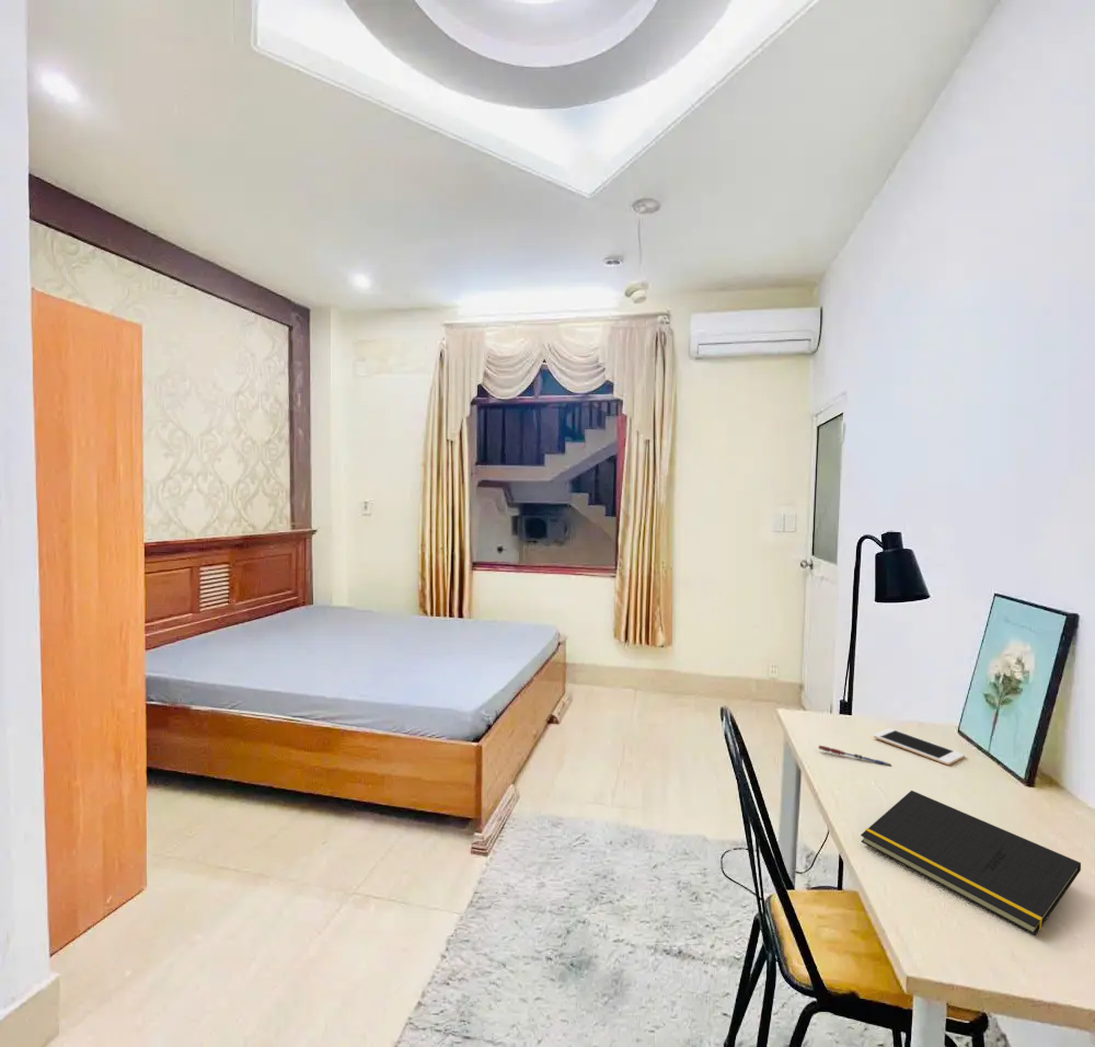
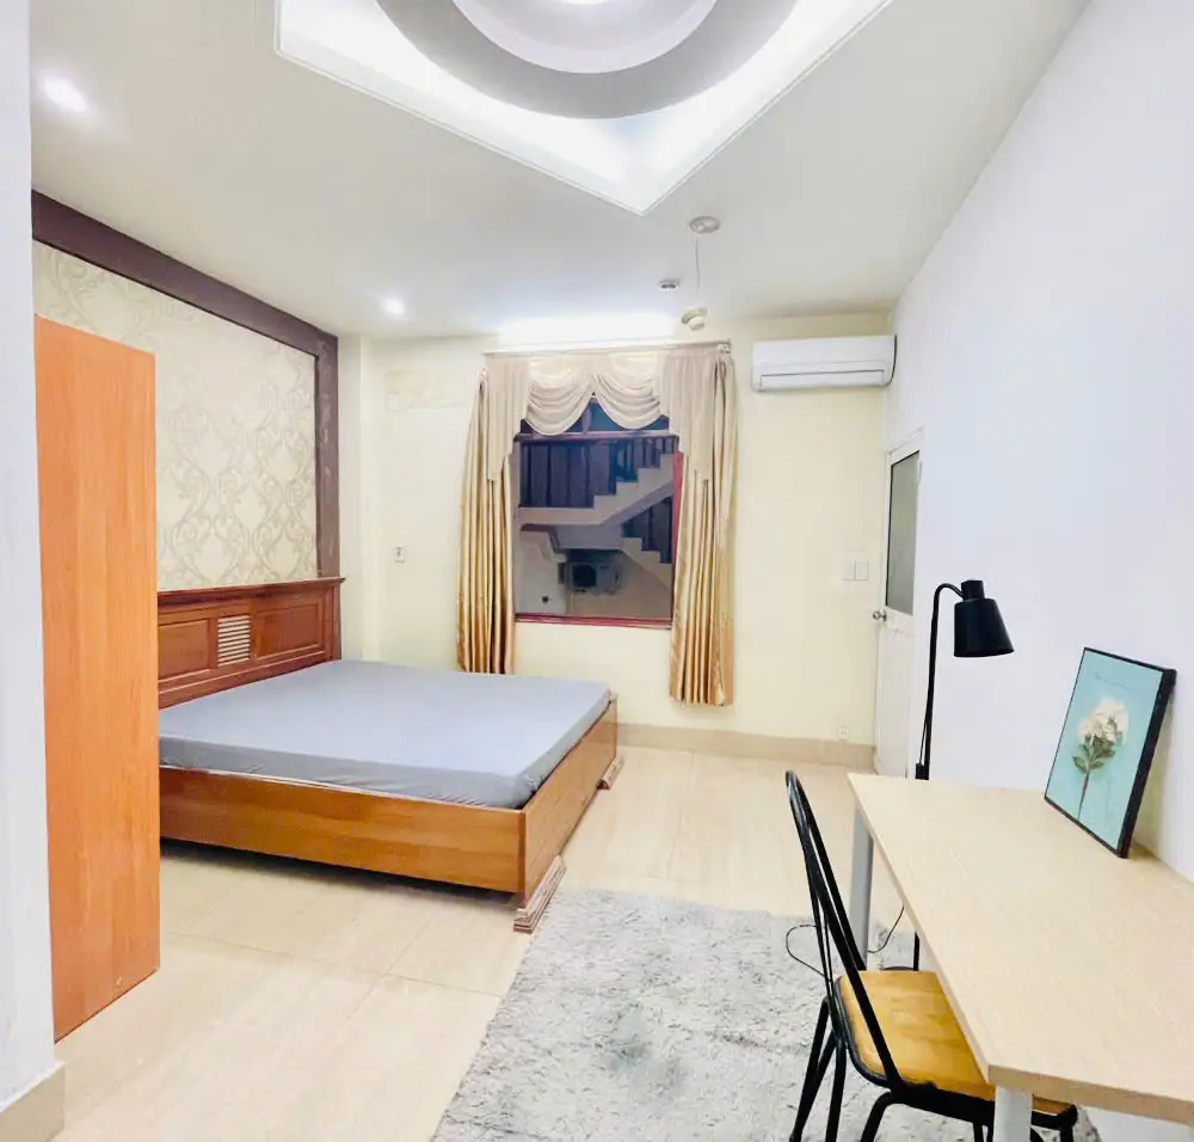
- cell phone [873,727,966,766]
- notepad [860,790,1082,936]
- pen [818,745,891,768]
